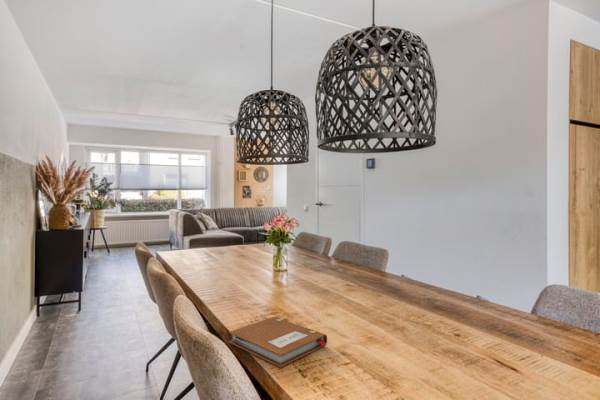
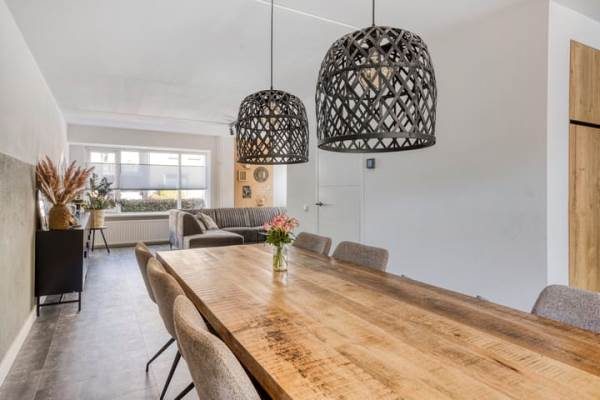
- notebook [228,316,328,368]
